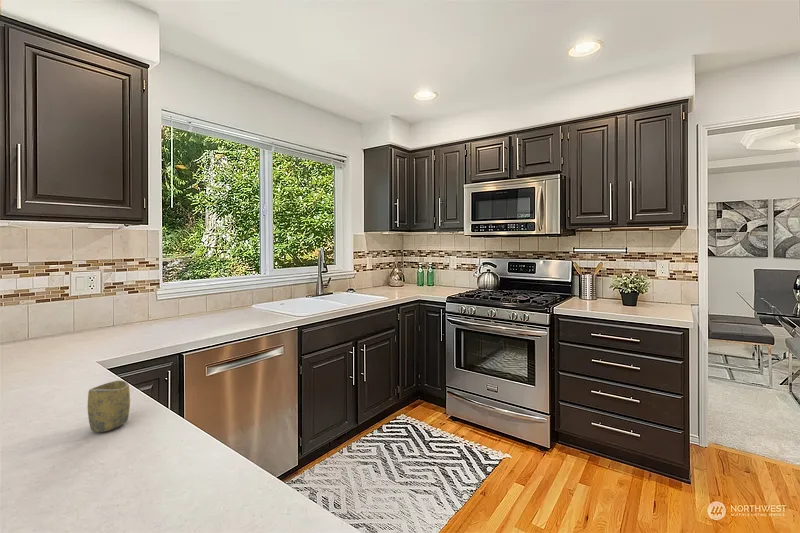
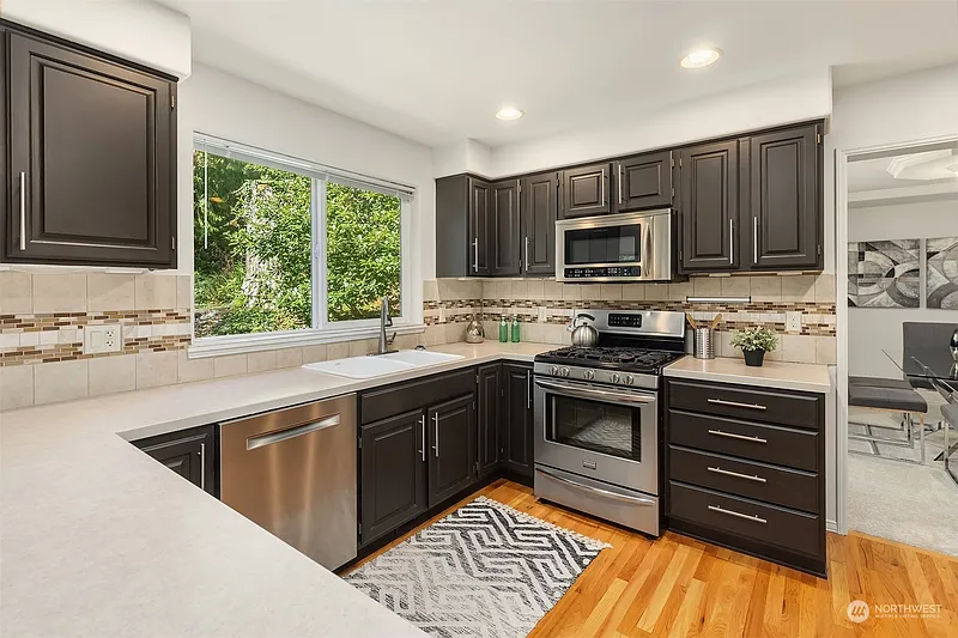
- cup [87,379,131,433]
